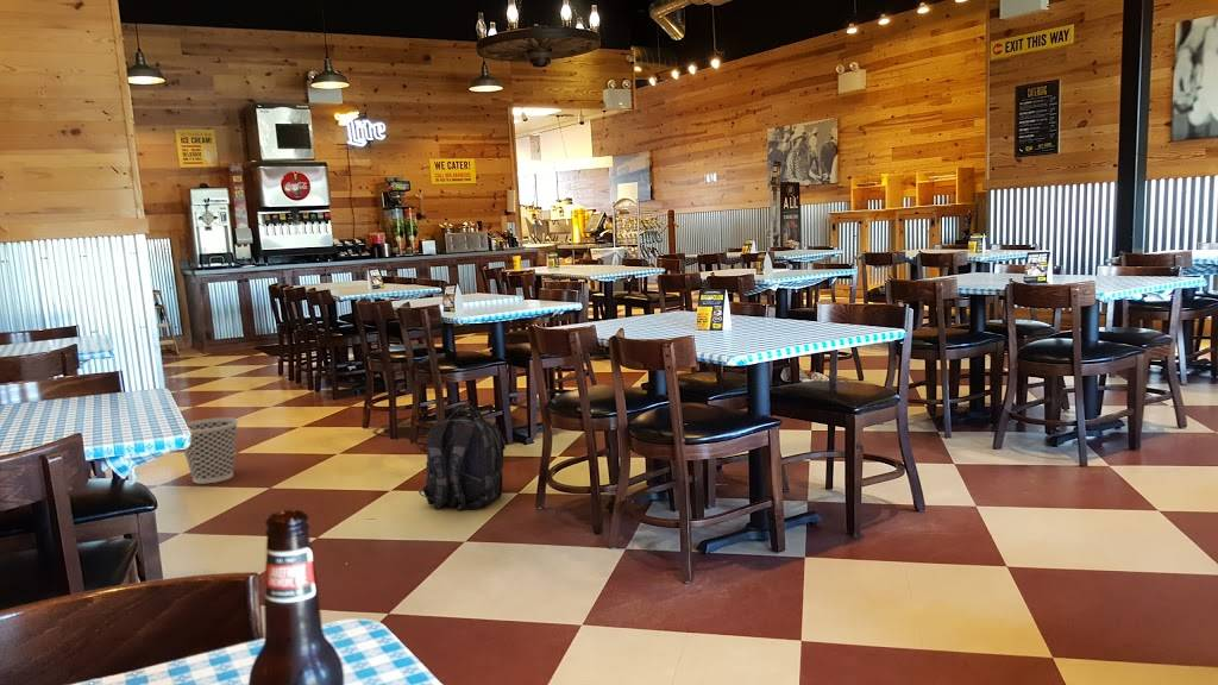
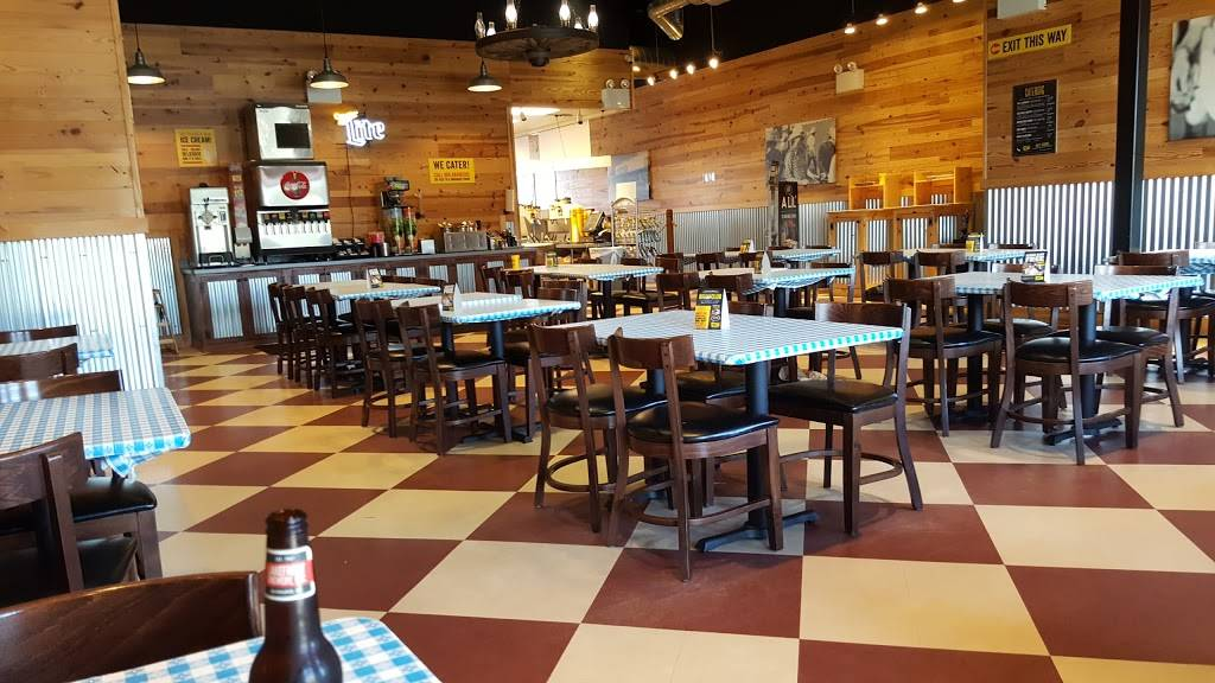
- wastebasket [182,416,239,485]
- backpack [417,403,507,511]
